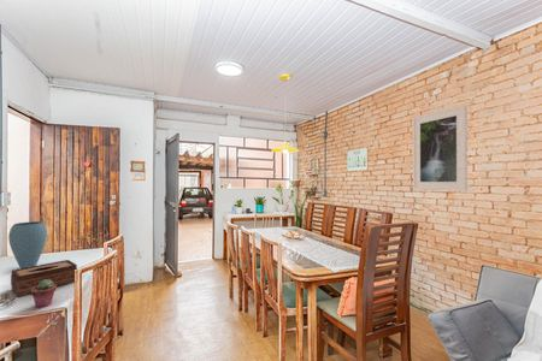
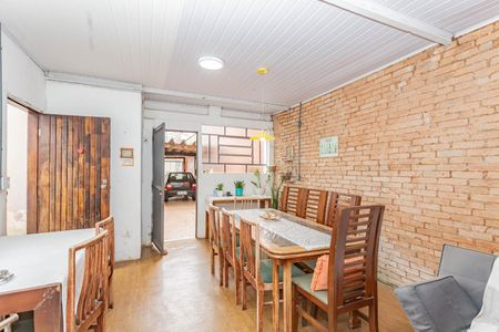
- vase [7,220,48,268]
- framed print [412,103,469,193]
- tissue box [10,259,78,298]
- potted succulent [30,279,58,308]
